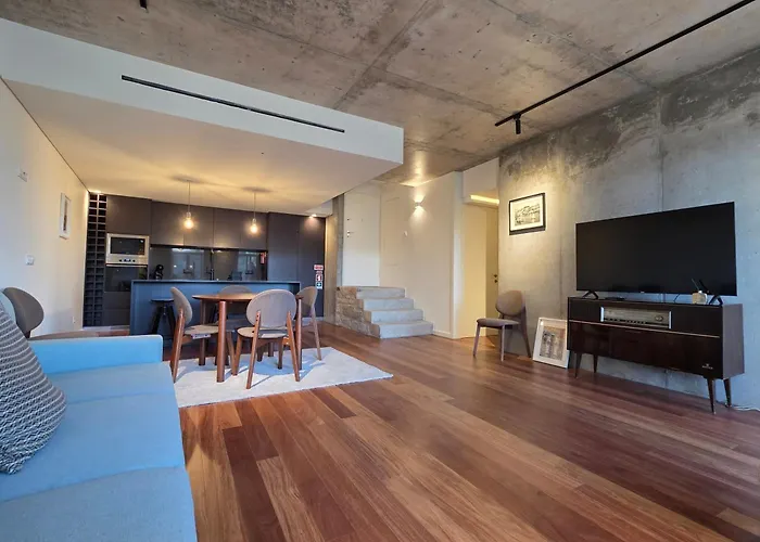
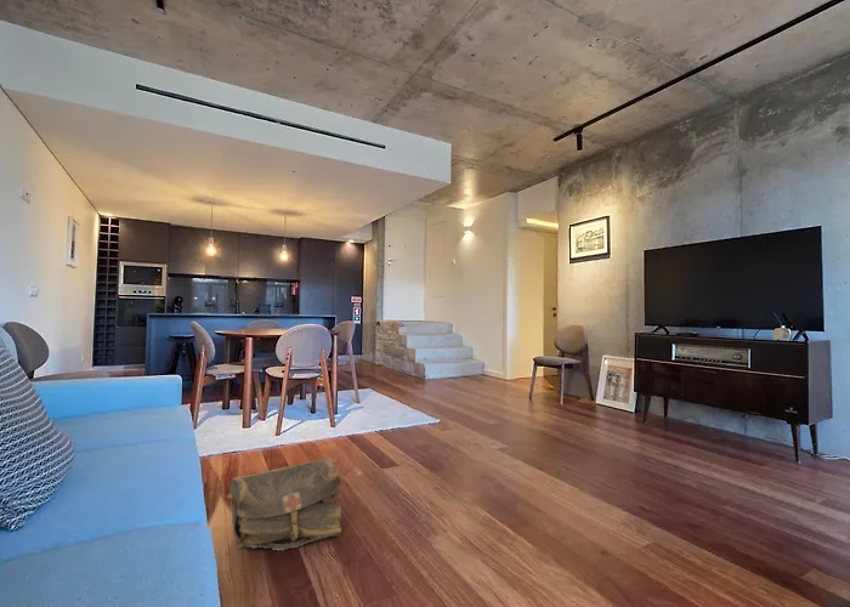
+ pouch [226,456,342,551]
